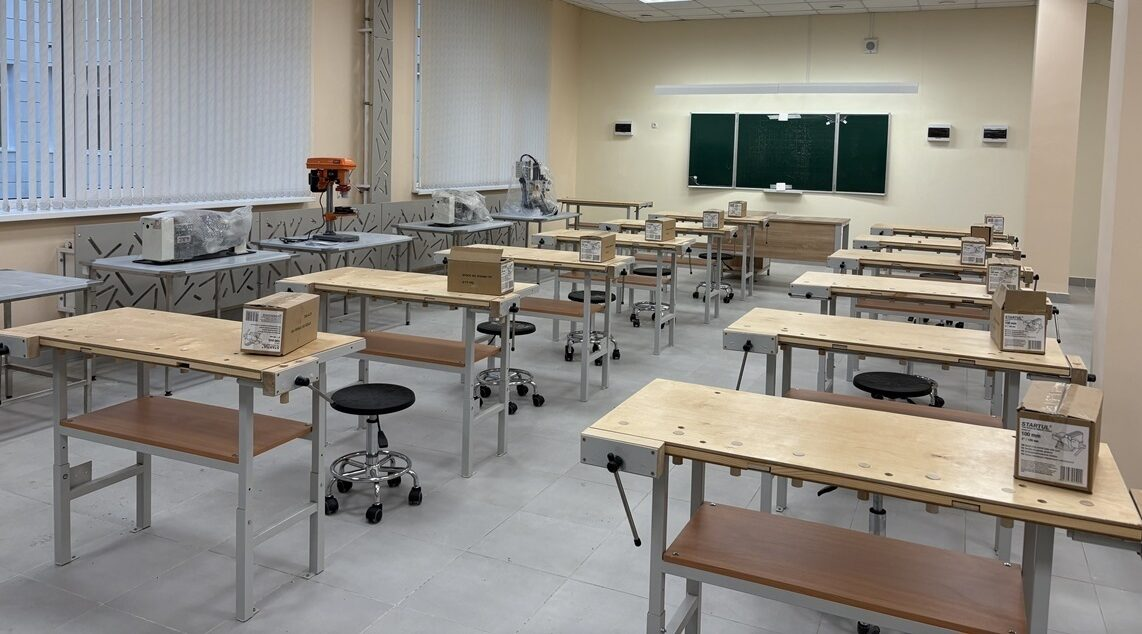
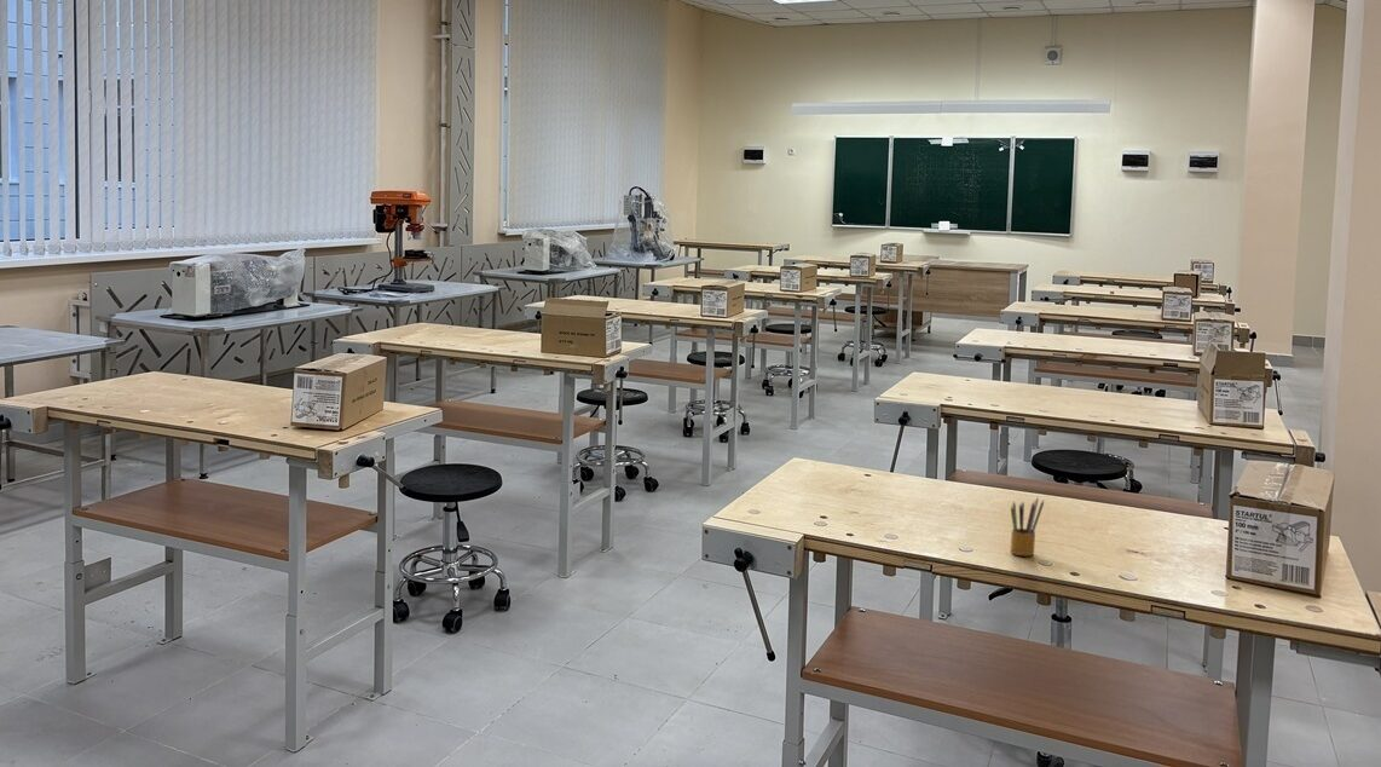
+ pencil box [1010,497,1045,558]
